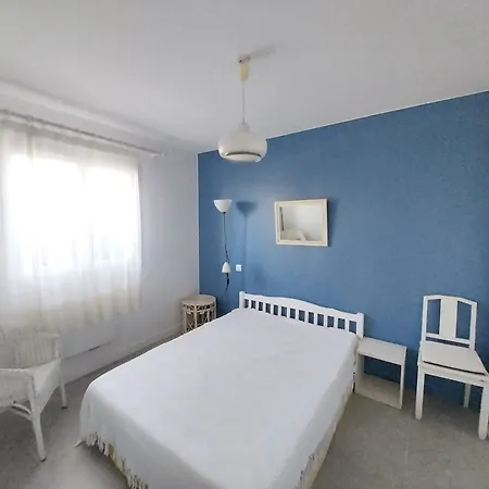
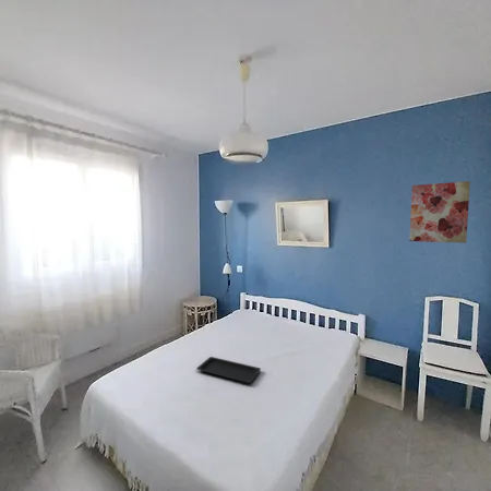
+ wall art [408,180,471,244]
+ serving tray [195,356,262,384]
